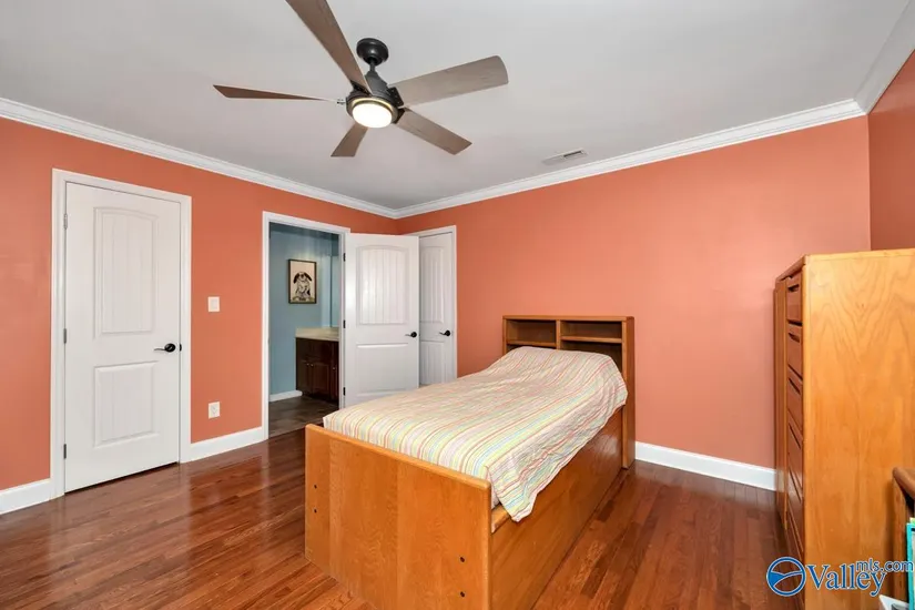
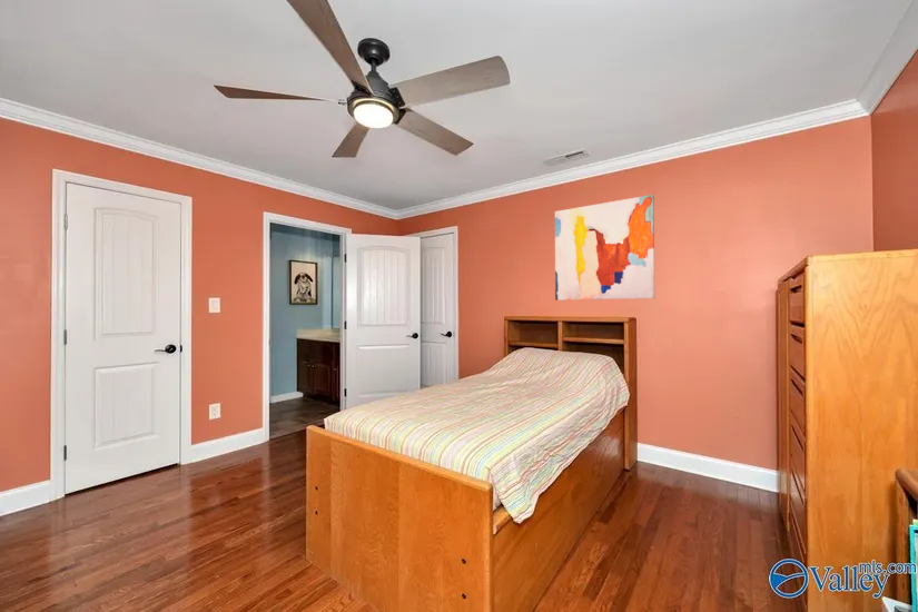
+ wall art [554,194,655,302]
